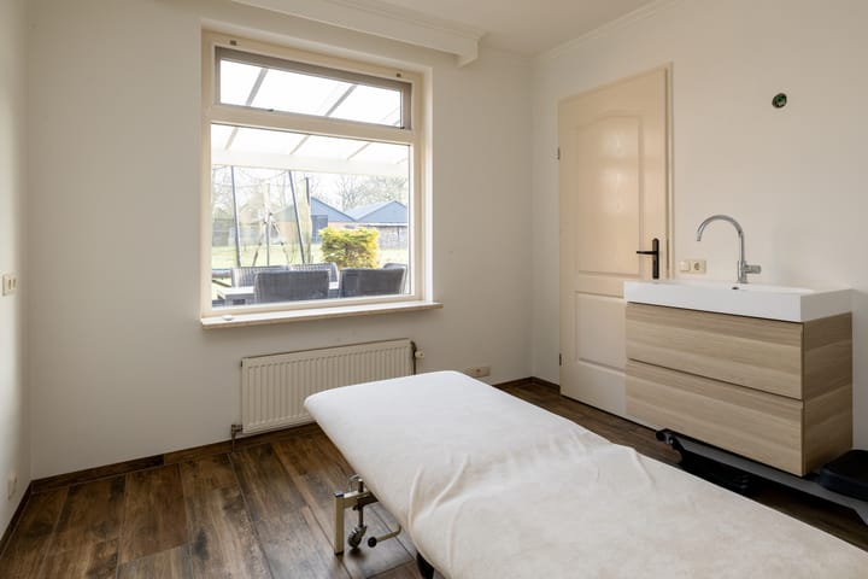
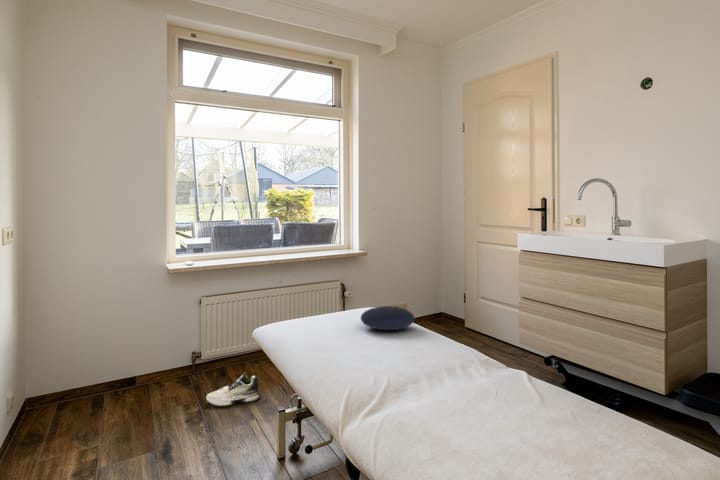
+ cushion [360,305,416,331]
+ shoe [205,371,261,407]
